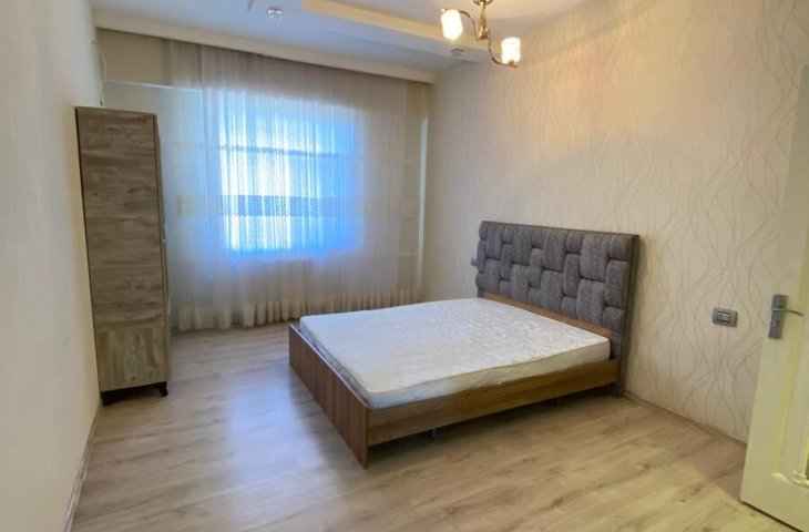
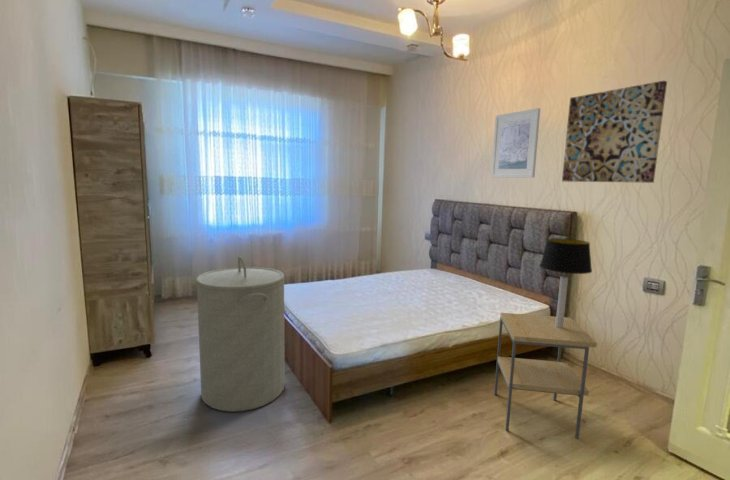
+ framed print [490,107,541,178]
+ table lamp [539,237,593,328]
+ side table [493,312,598,440]
+ laundry hamper [195,255,286,413]
+ wall art [561,80,668,184]
